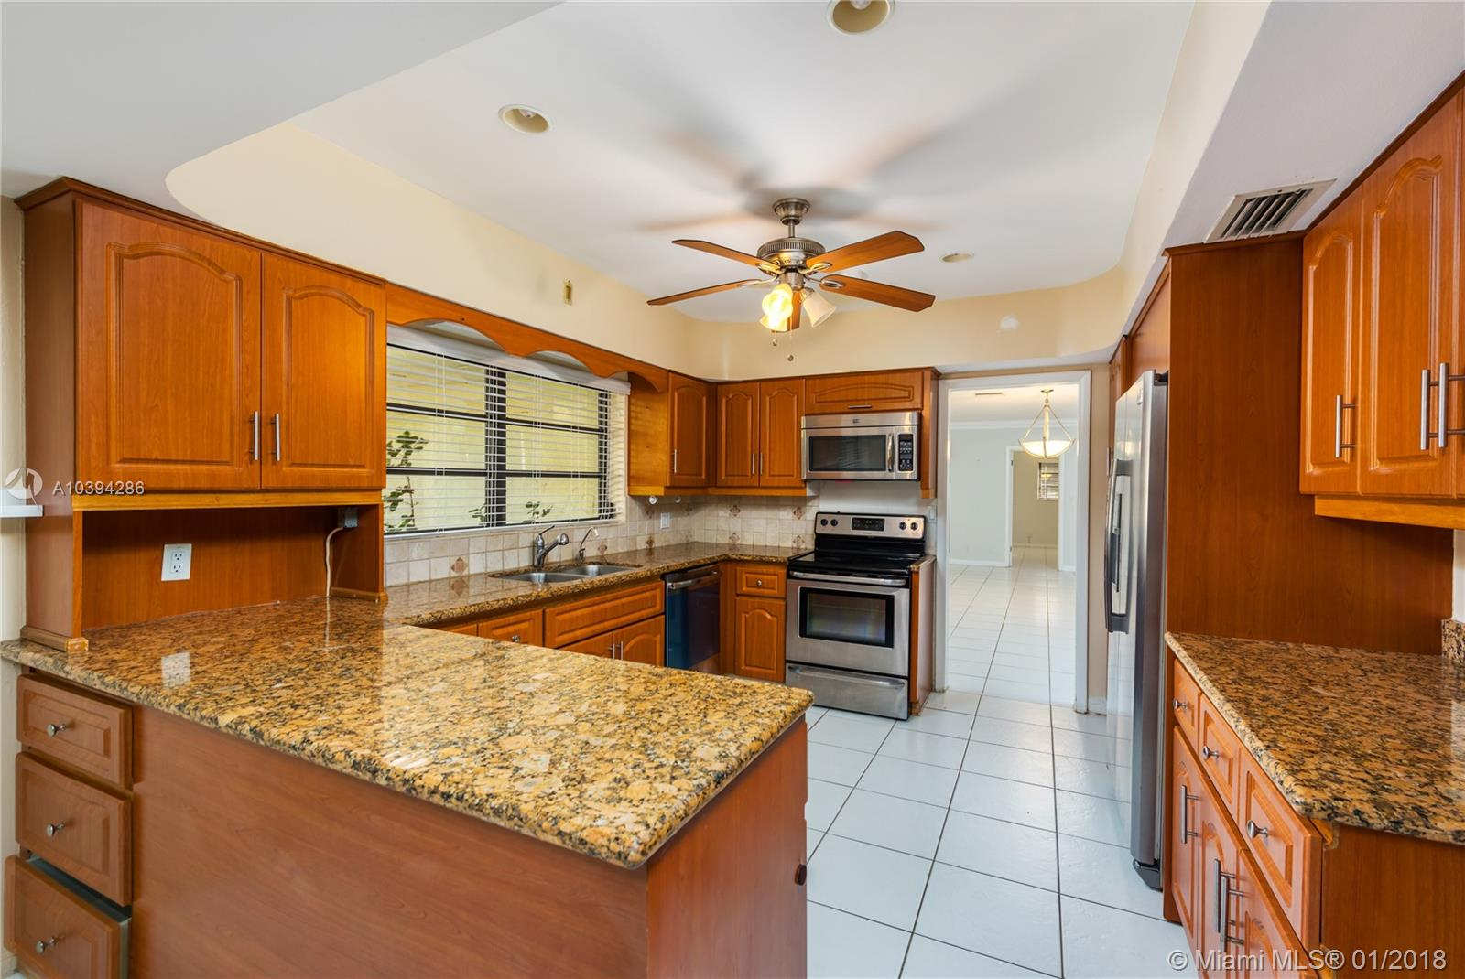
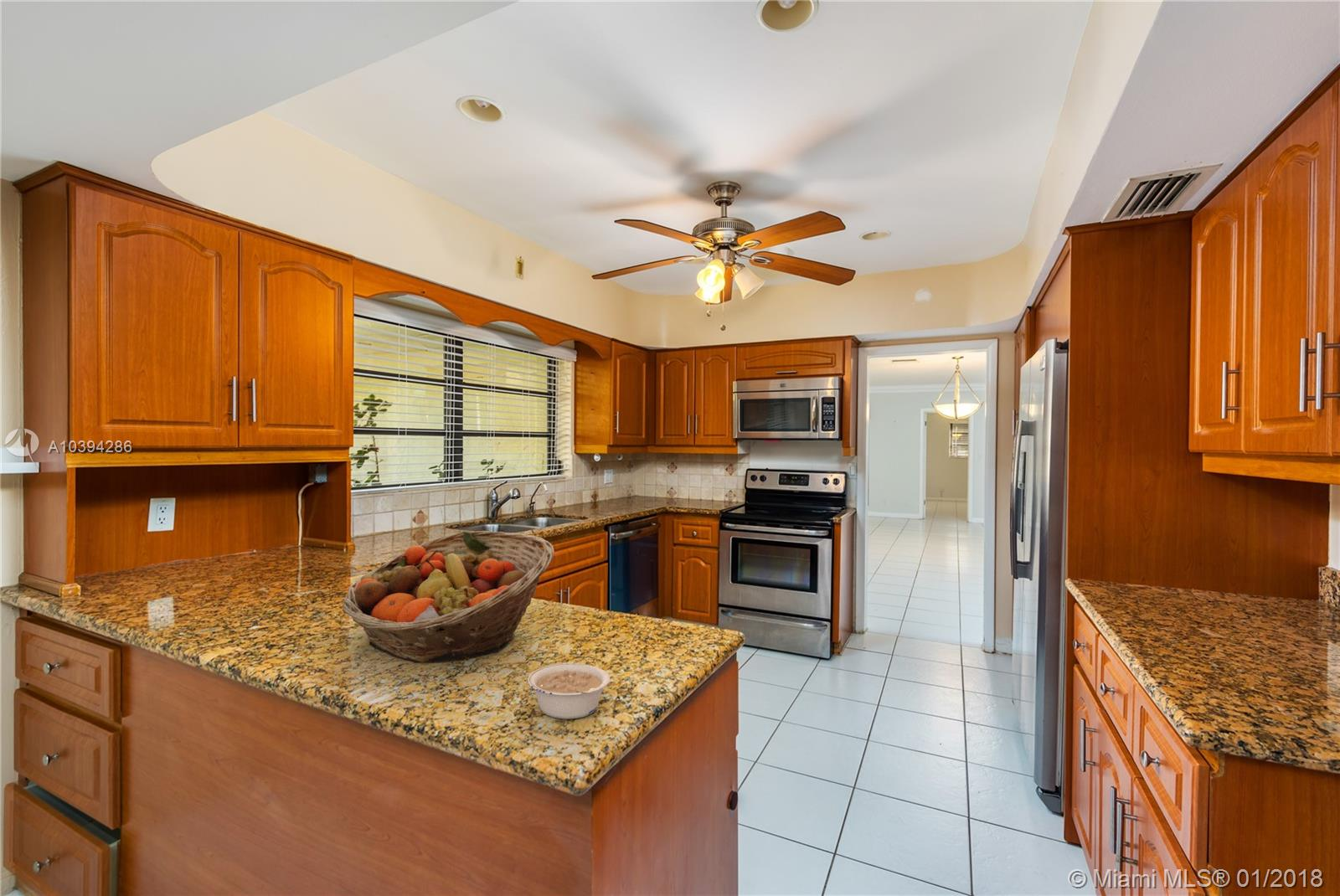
+ fruit basket [342,530,555,663]
+ legume [527,662,611,720]
